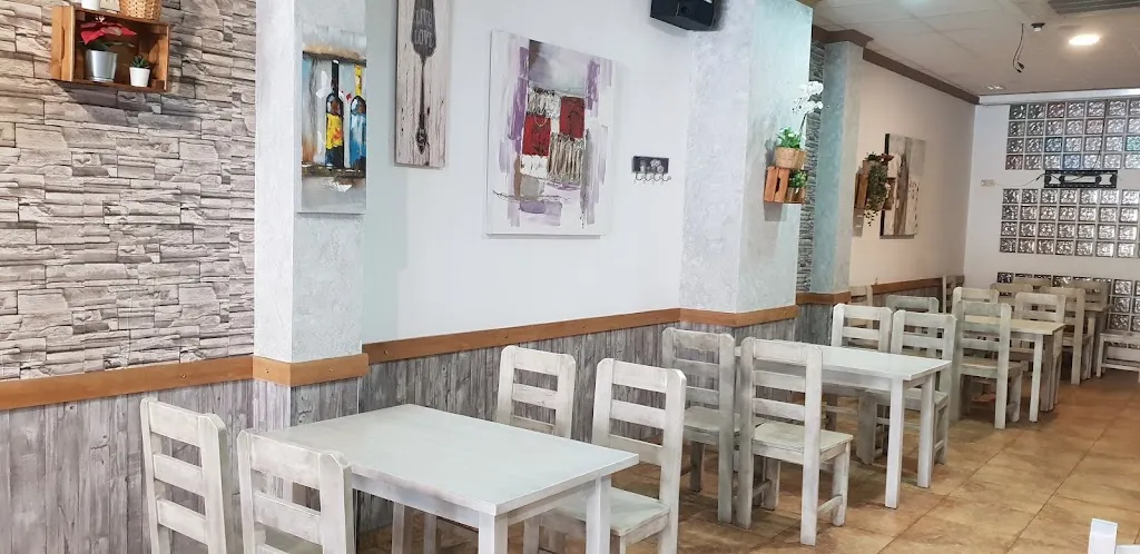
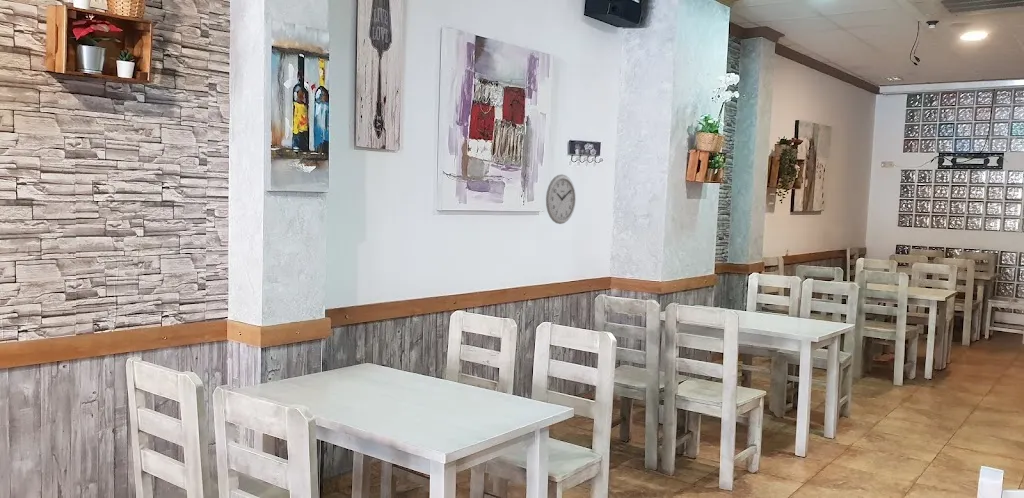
+ wall clock [545,173,577,225]
